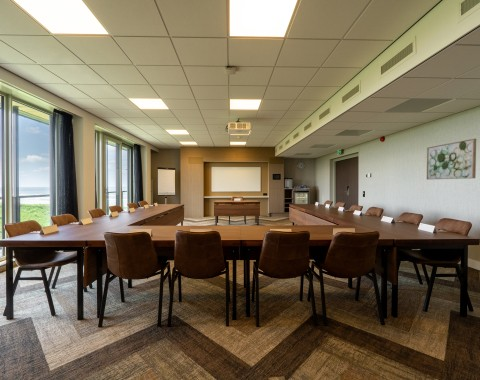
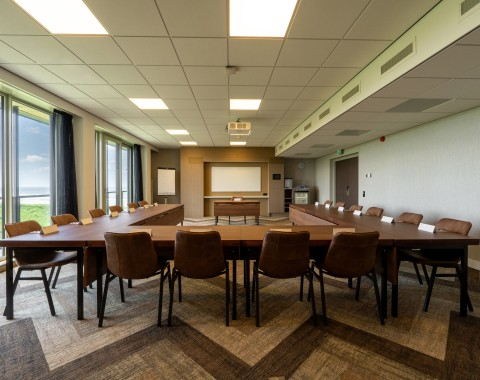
- wall art [426,138,477,180]
